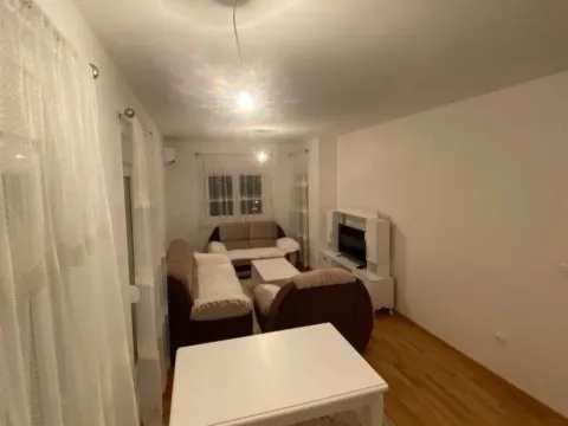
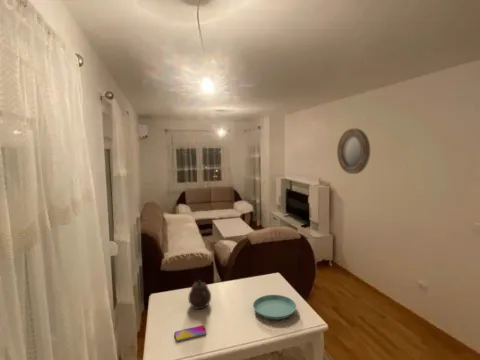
+ teapot [187,279,212,310]
+ smartphone [173,324,207,342]
+ saucer [252,294,297,321]
+ home mirror [336,128,371,175]
